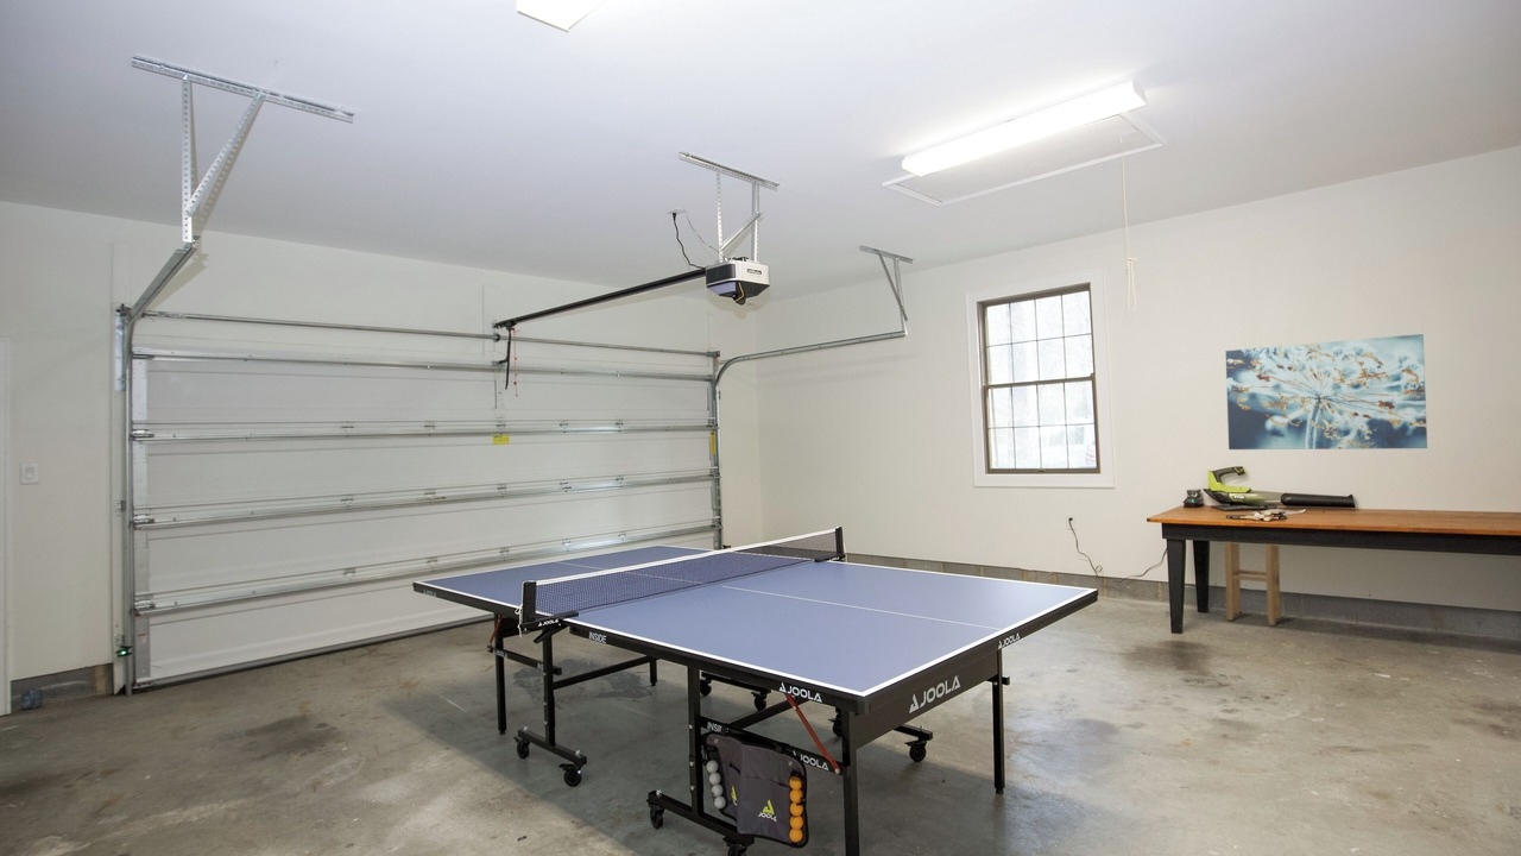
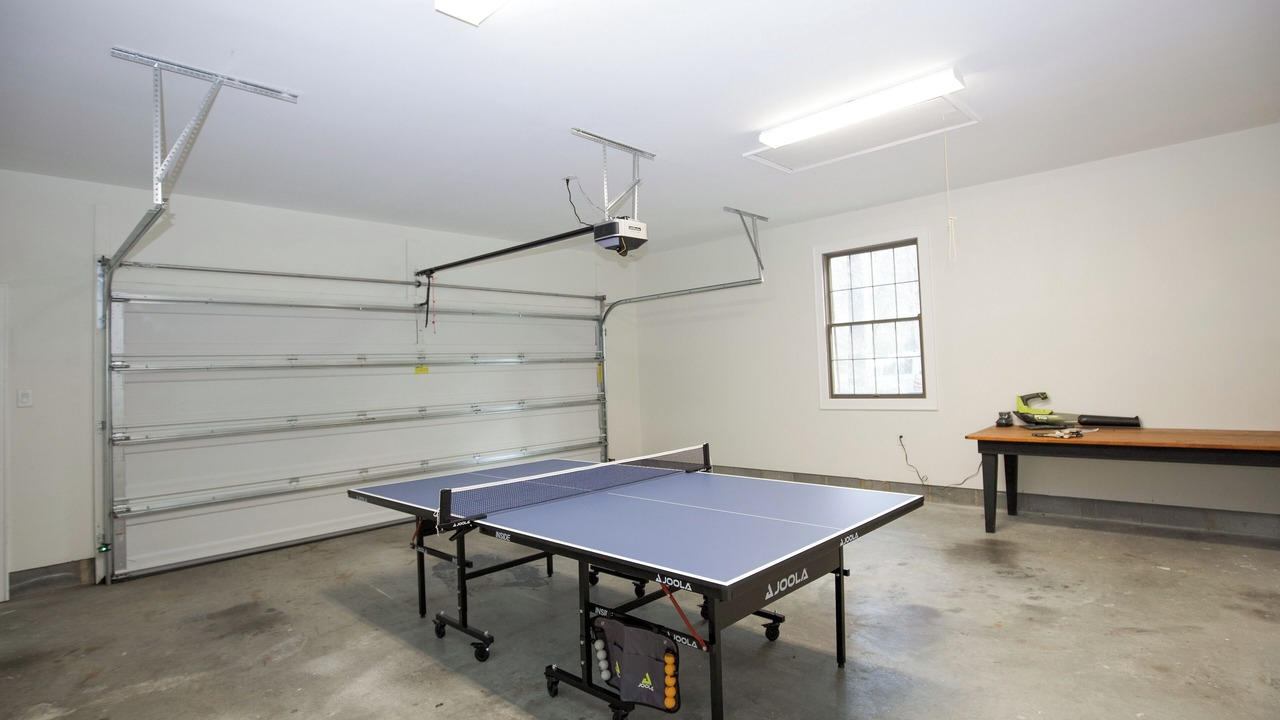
- stool [1223,541,1282,627]
- box [20,687,43,710]
- wall art [1225,333,1428,451]
